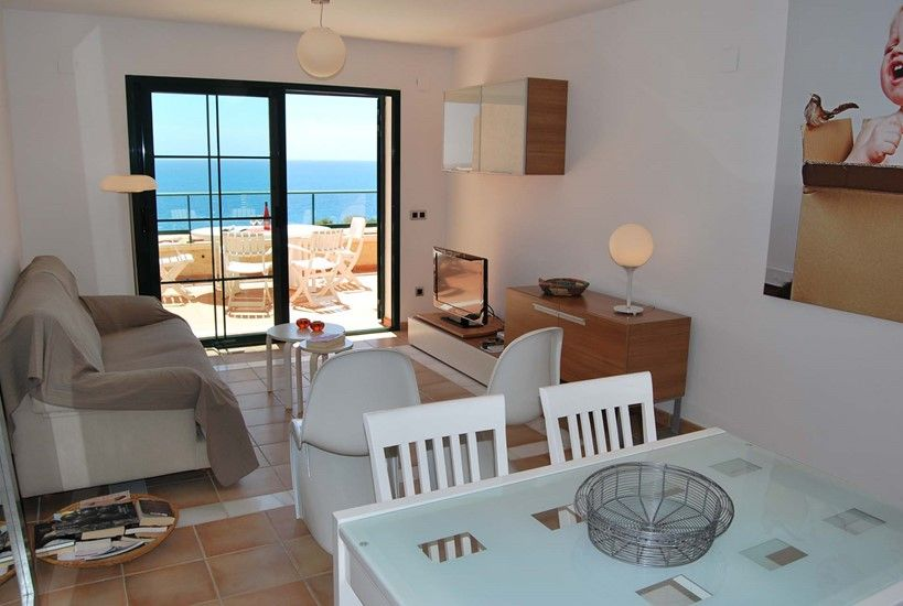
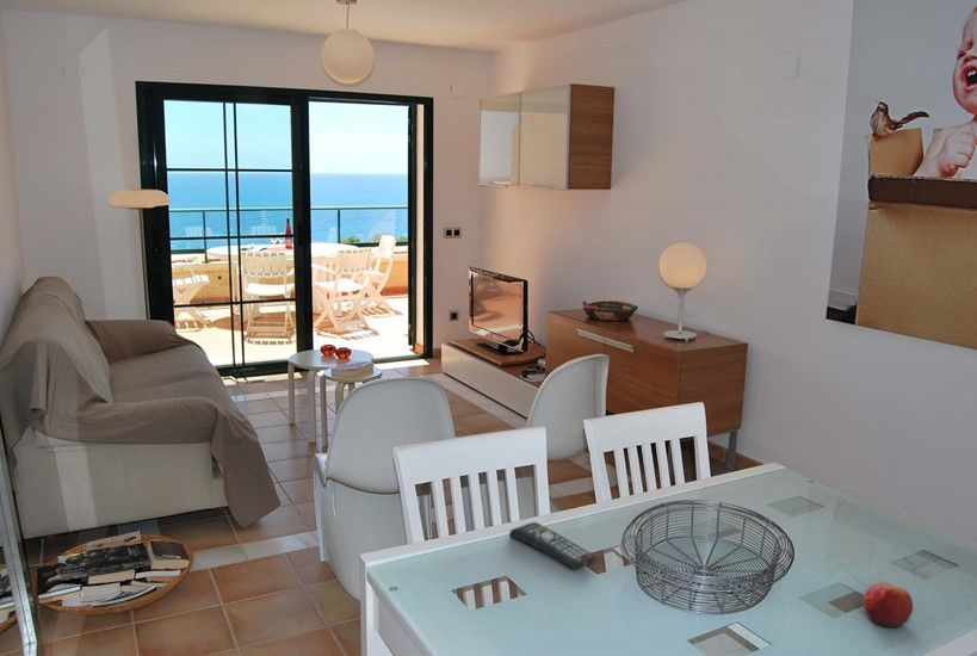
+ remote control [508,521,596,570]
+ apple [862,581,914,629]
